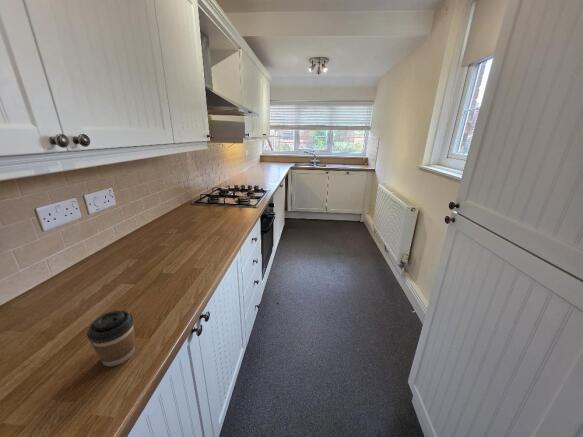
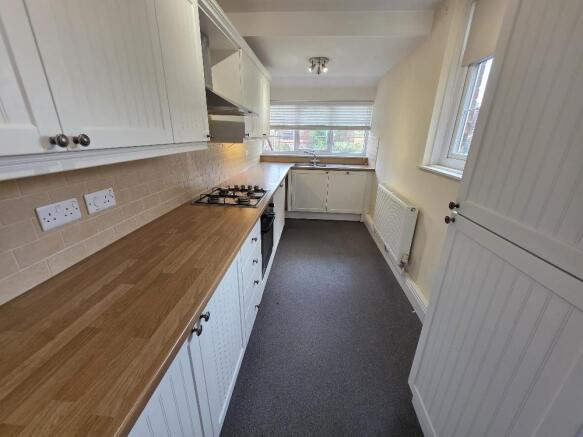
- coffee cup [86,309,136,368]
